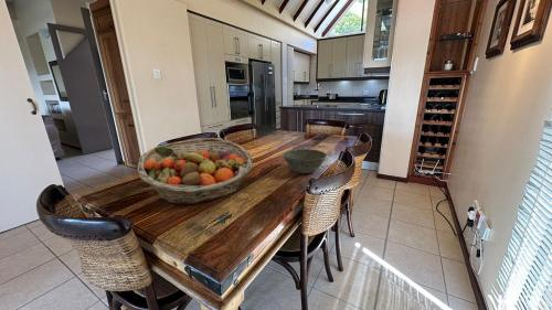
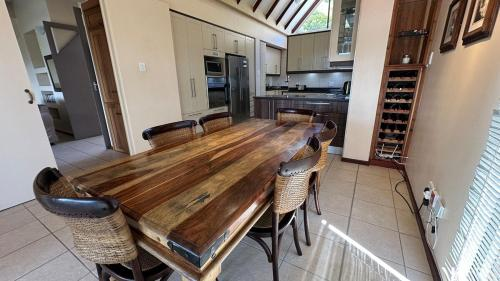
- fruit basket [137,137,254,205]
- bowl [282,148,328,174]
